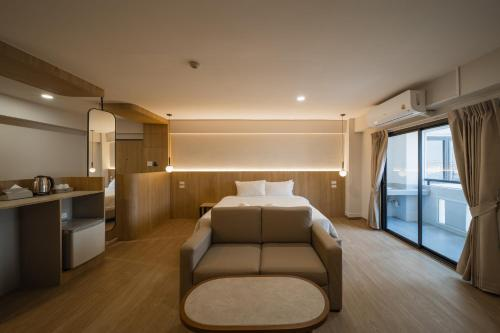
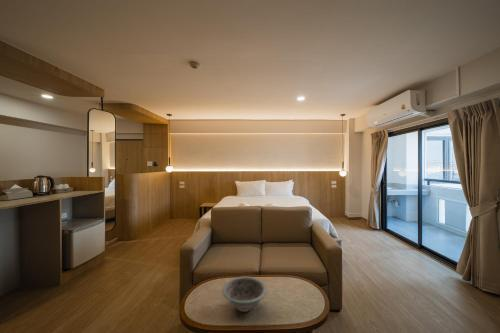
+ decorative bowl [221,276,268,313]
